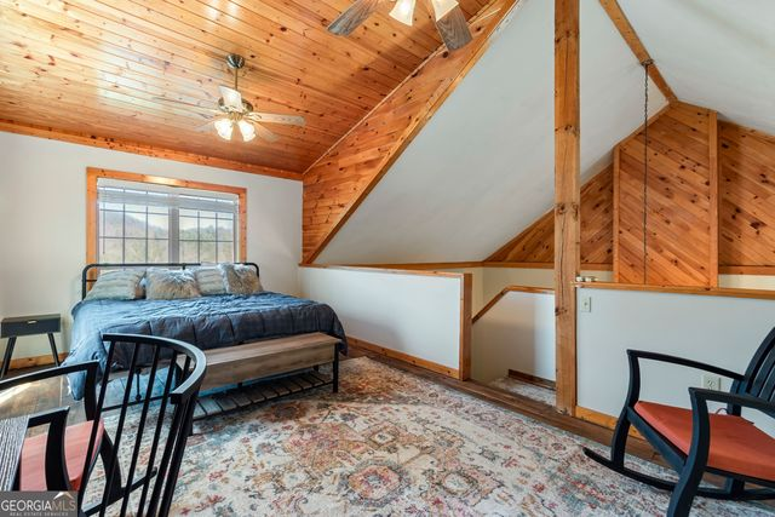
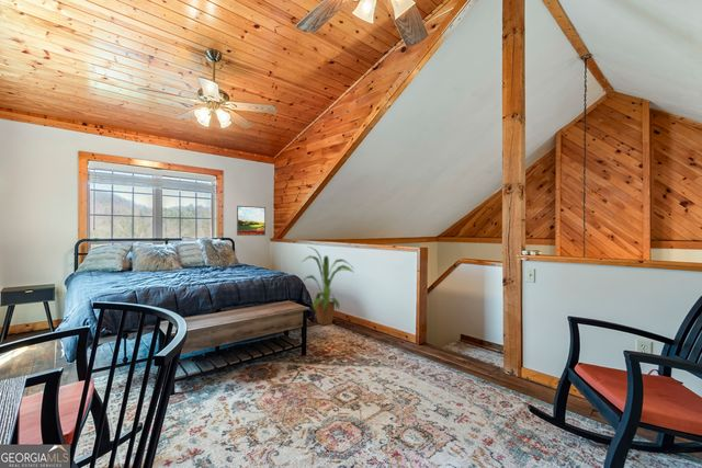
+ house plant [301,246,355,327]
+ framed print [236,205,267,237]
